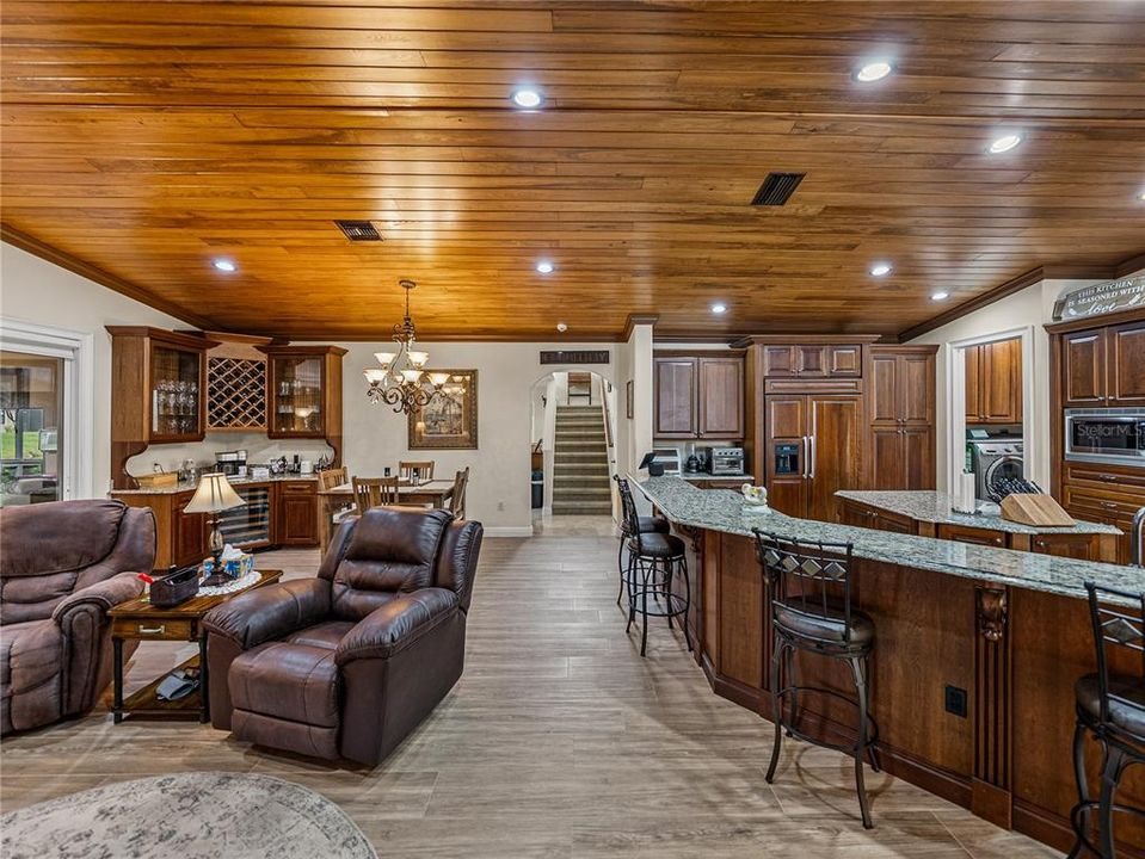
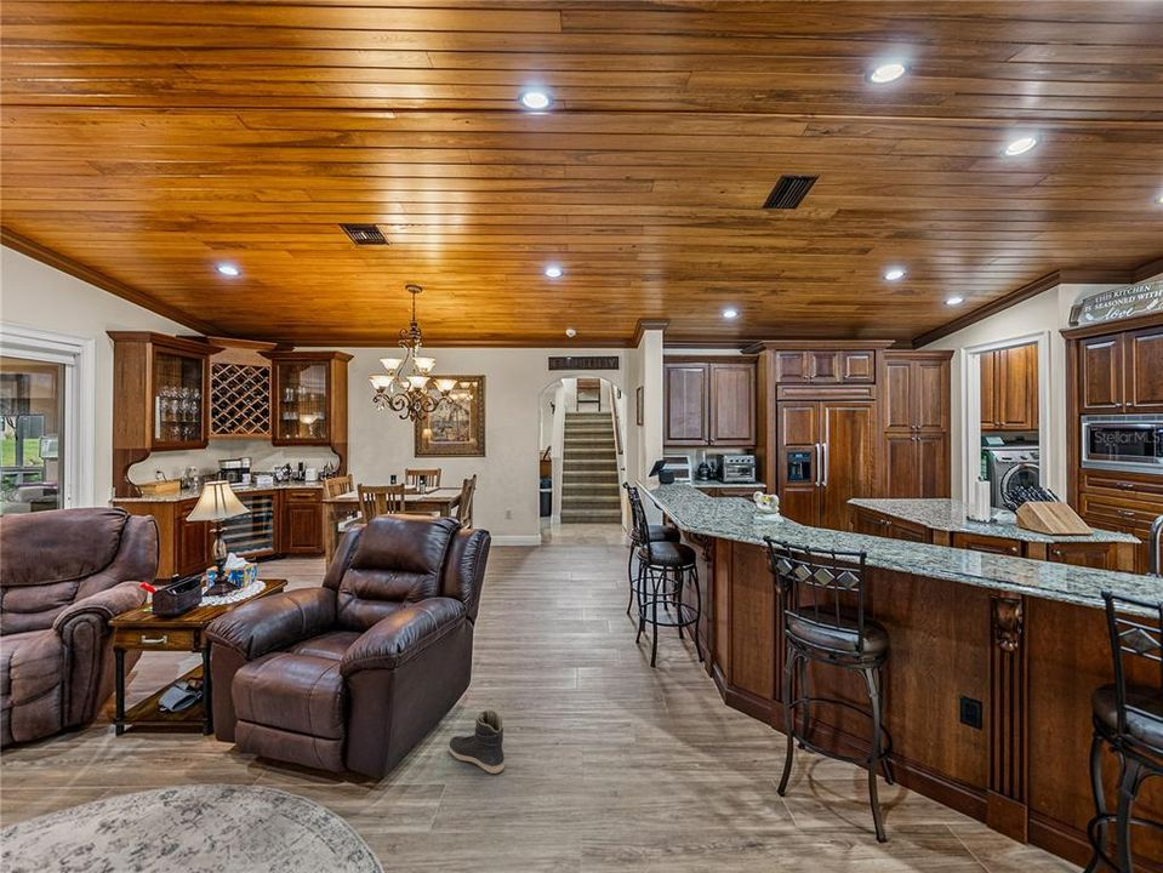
+ sneaker [447,709,506,775]
